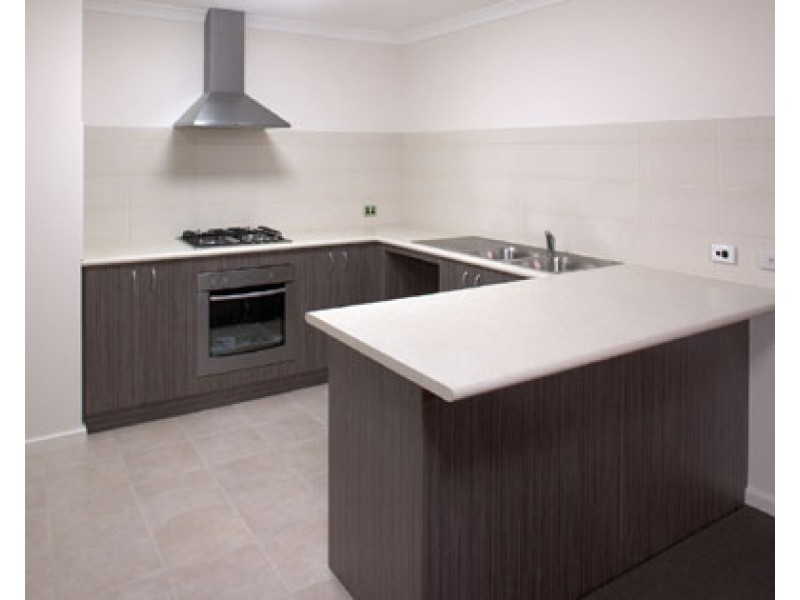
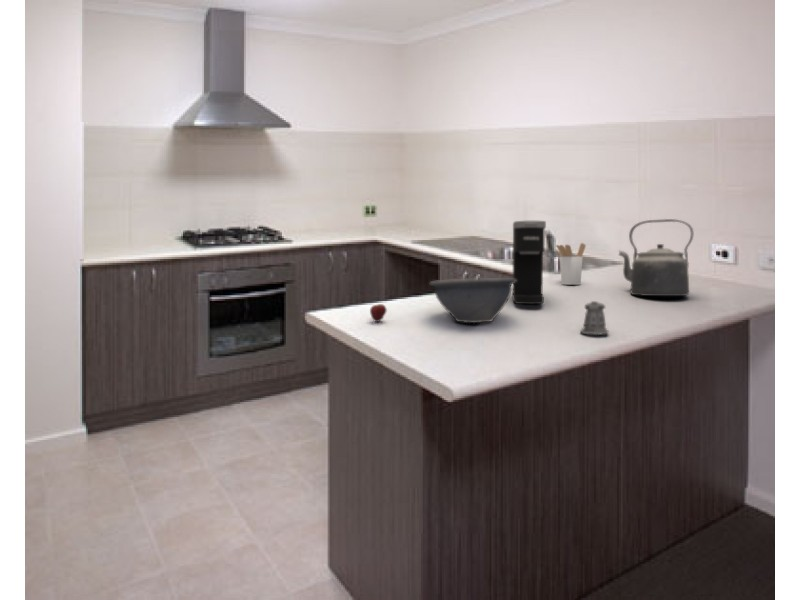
+ pepper shaker [579,300,610,336]
+ kettle [618,218,694,297]
+ bowl [428,277,517,324]
+ utensil holder [554,242,587,286]
+ fruit [369,303,388,323]
+ coffee maker [511,220,547,305]
